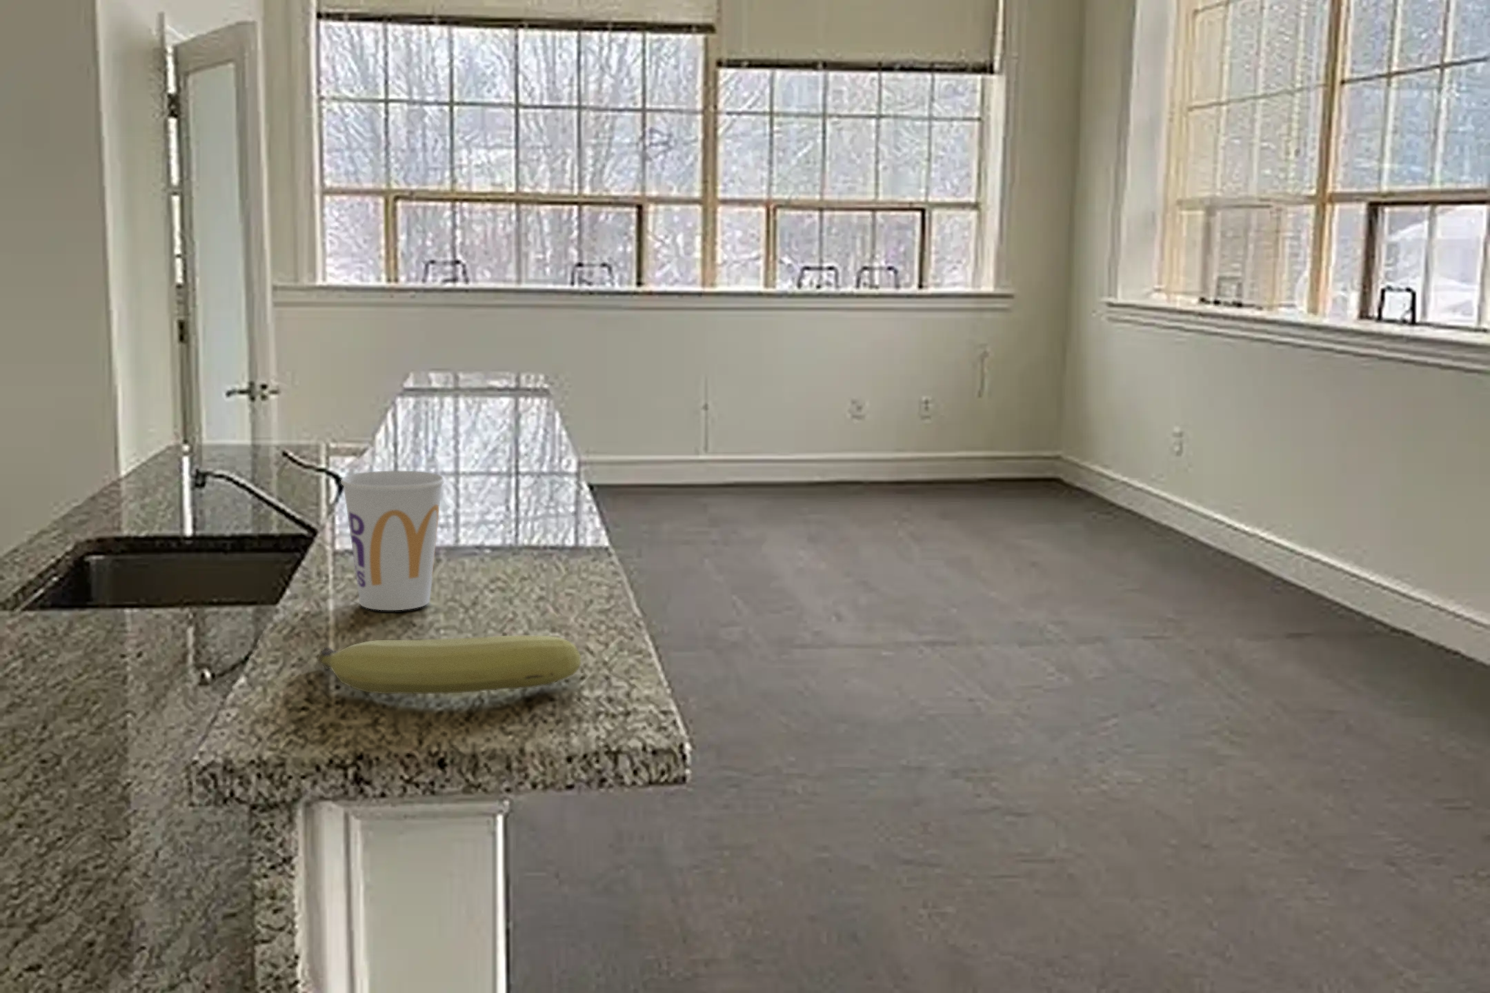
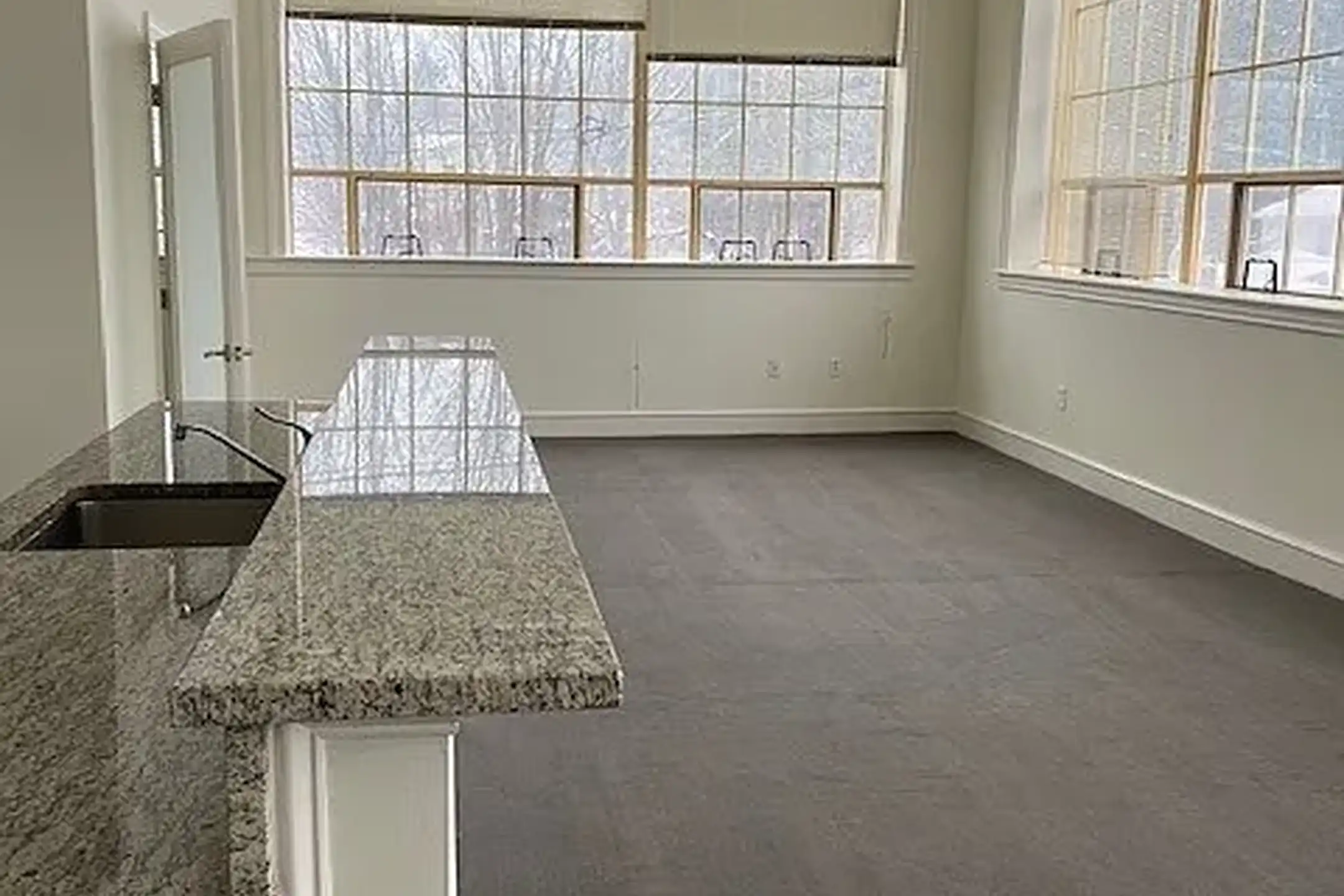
- fruit [317,635,582,695]
- cup [340,470,446,611]
